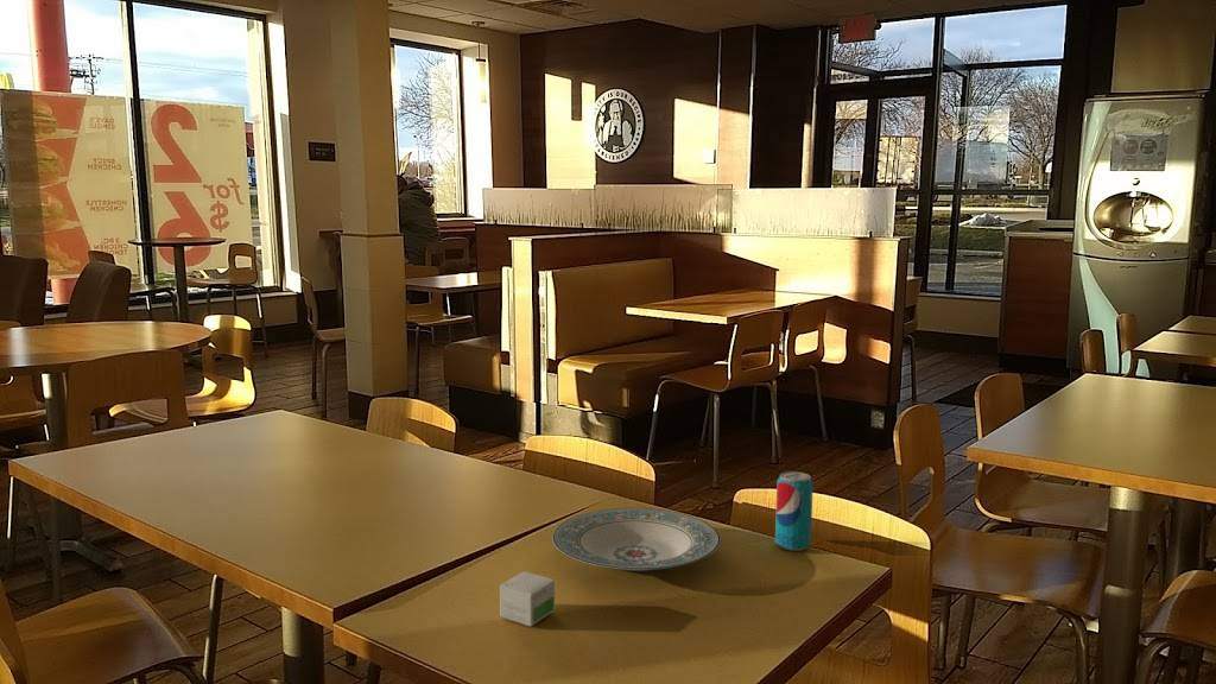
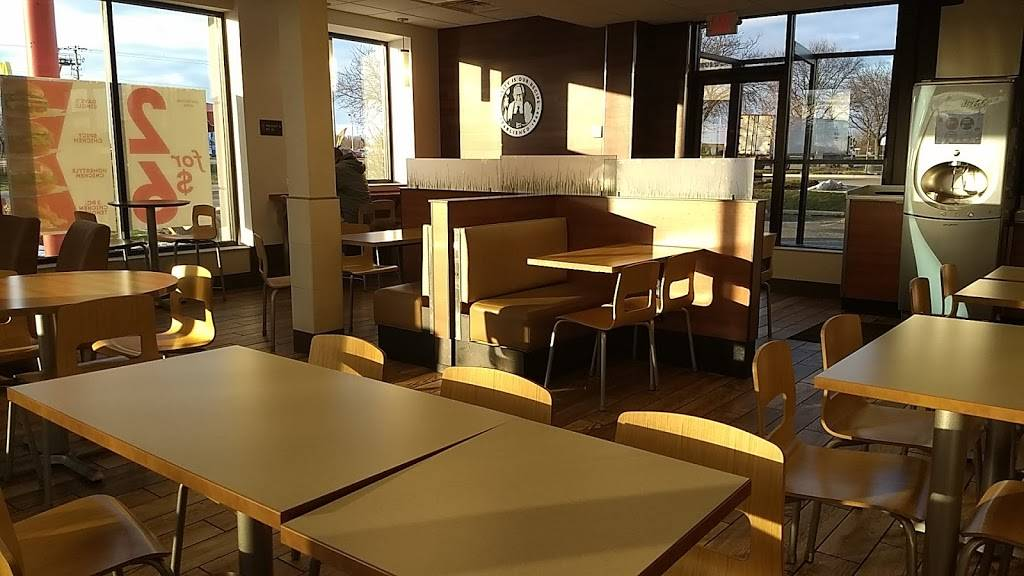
- beverage can [774,470,815,552]
- plate [551,507,721,572]
- small box [499,570,556,627]
